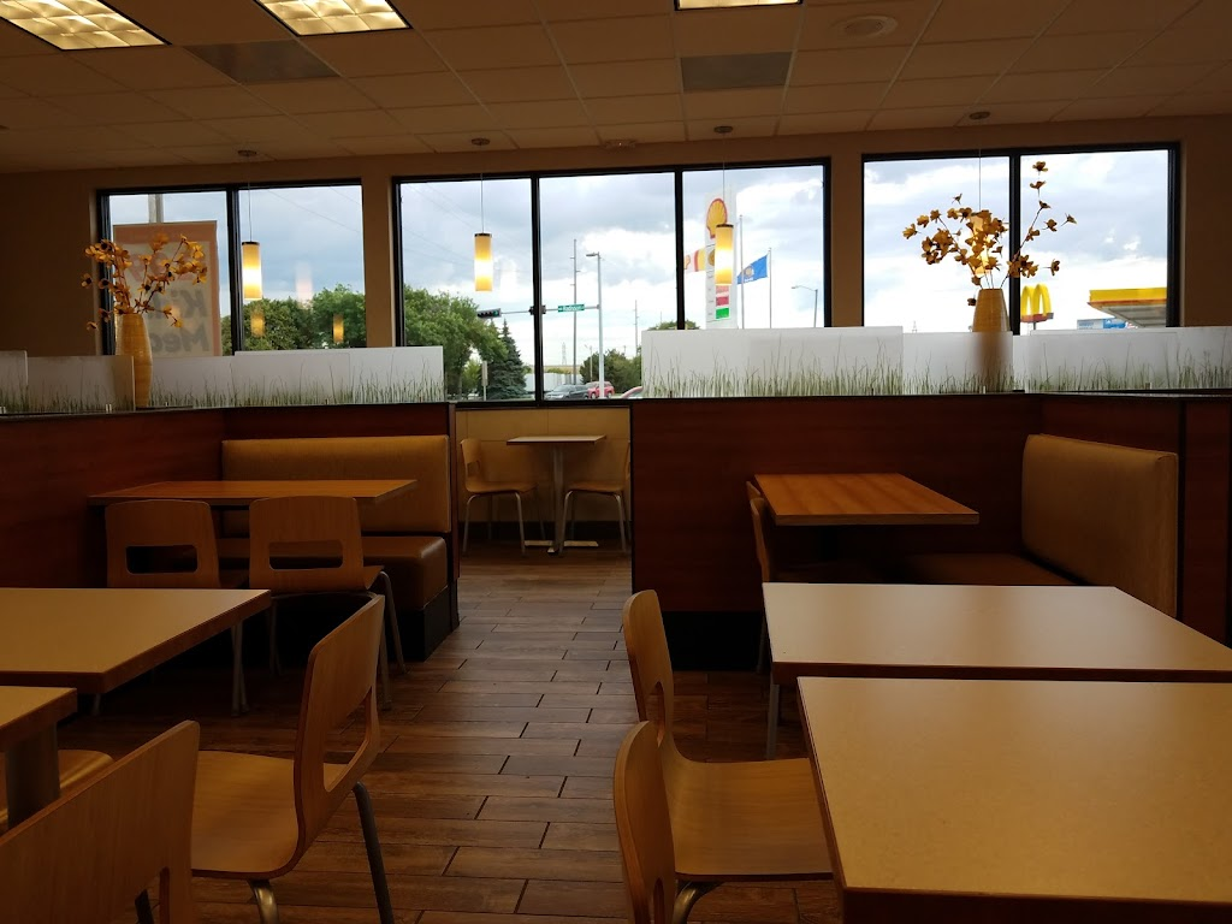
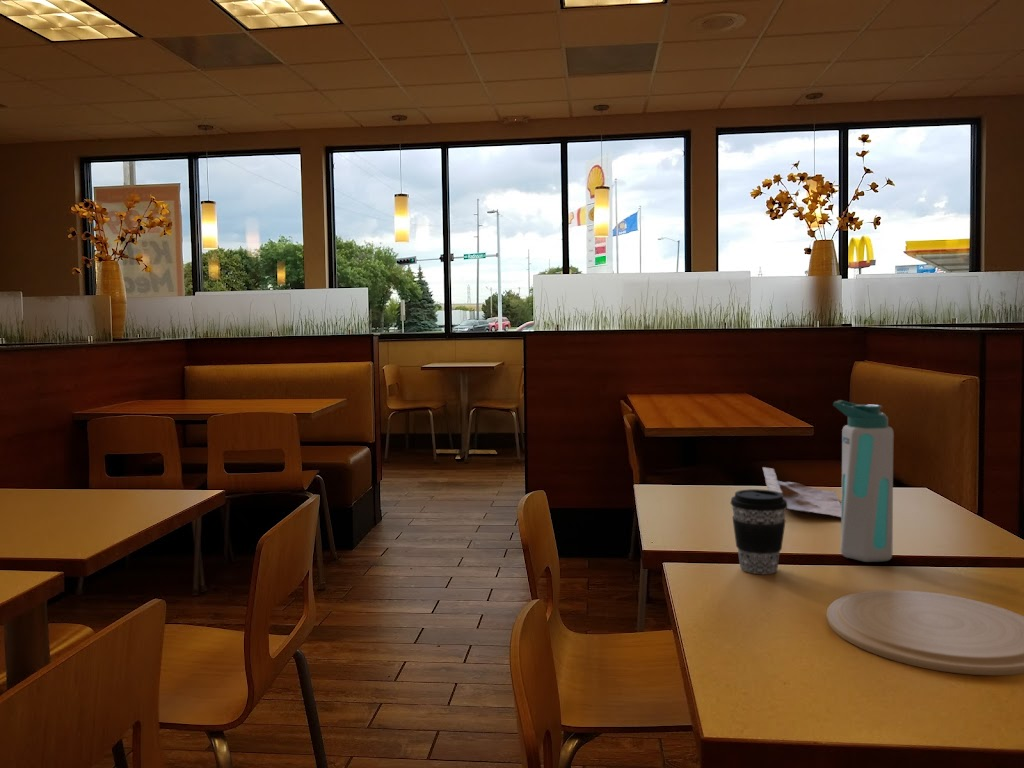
+ water bottle [832,399,895,563]
+ paper bag [762,466,842,518]
+ plate [826,589,1024,676]
+ coffee cup [730,488,787,575]
